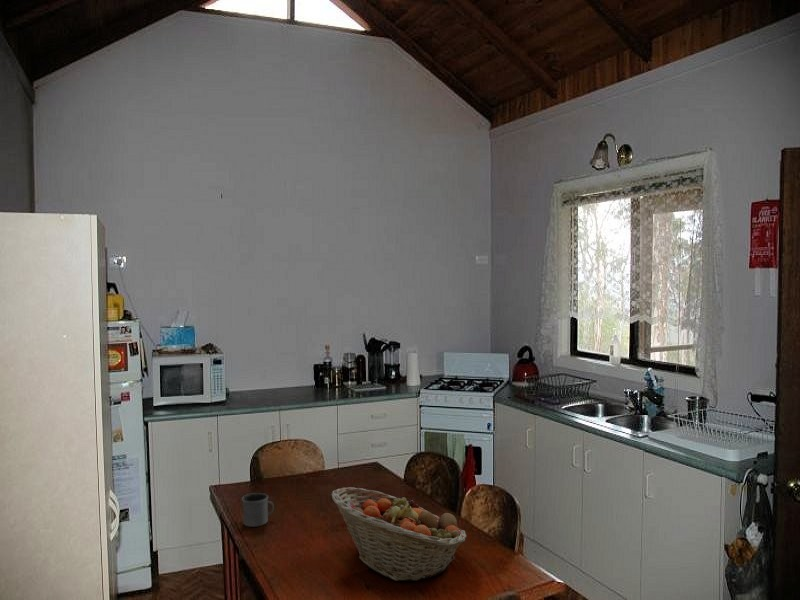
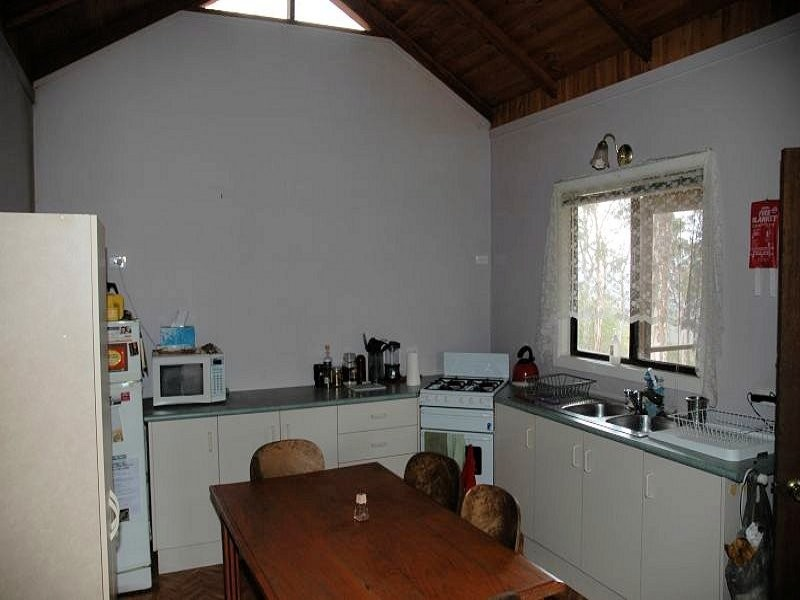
- mug [241,492,275,528]
- fruit basket [331,486,468,582]
